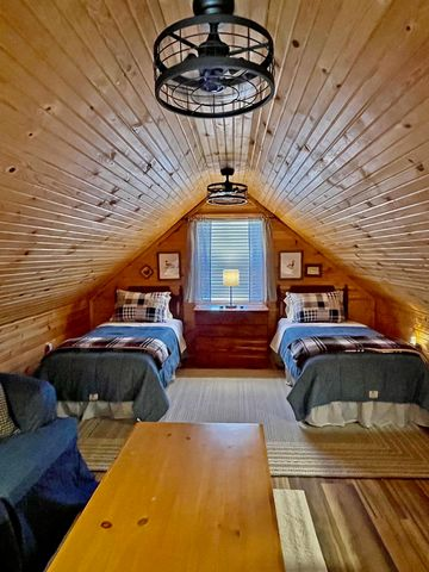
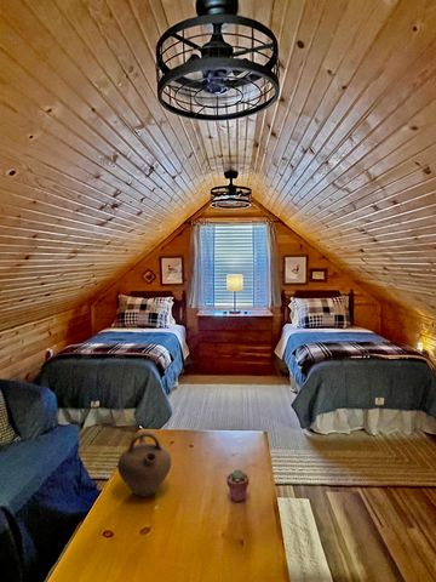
+ potted succulent [225,468,249,503]
+ jug [116,430,172,498]
